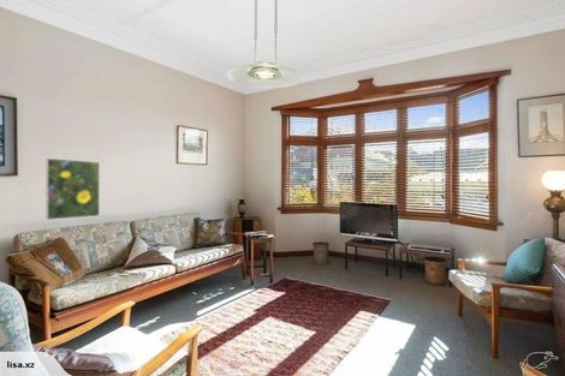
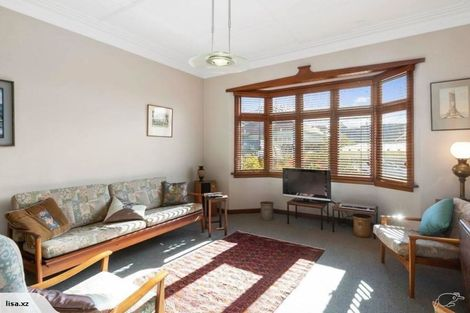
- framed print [44,157,101,221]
